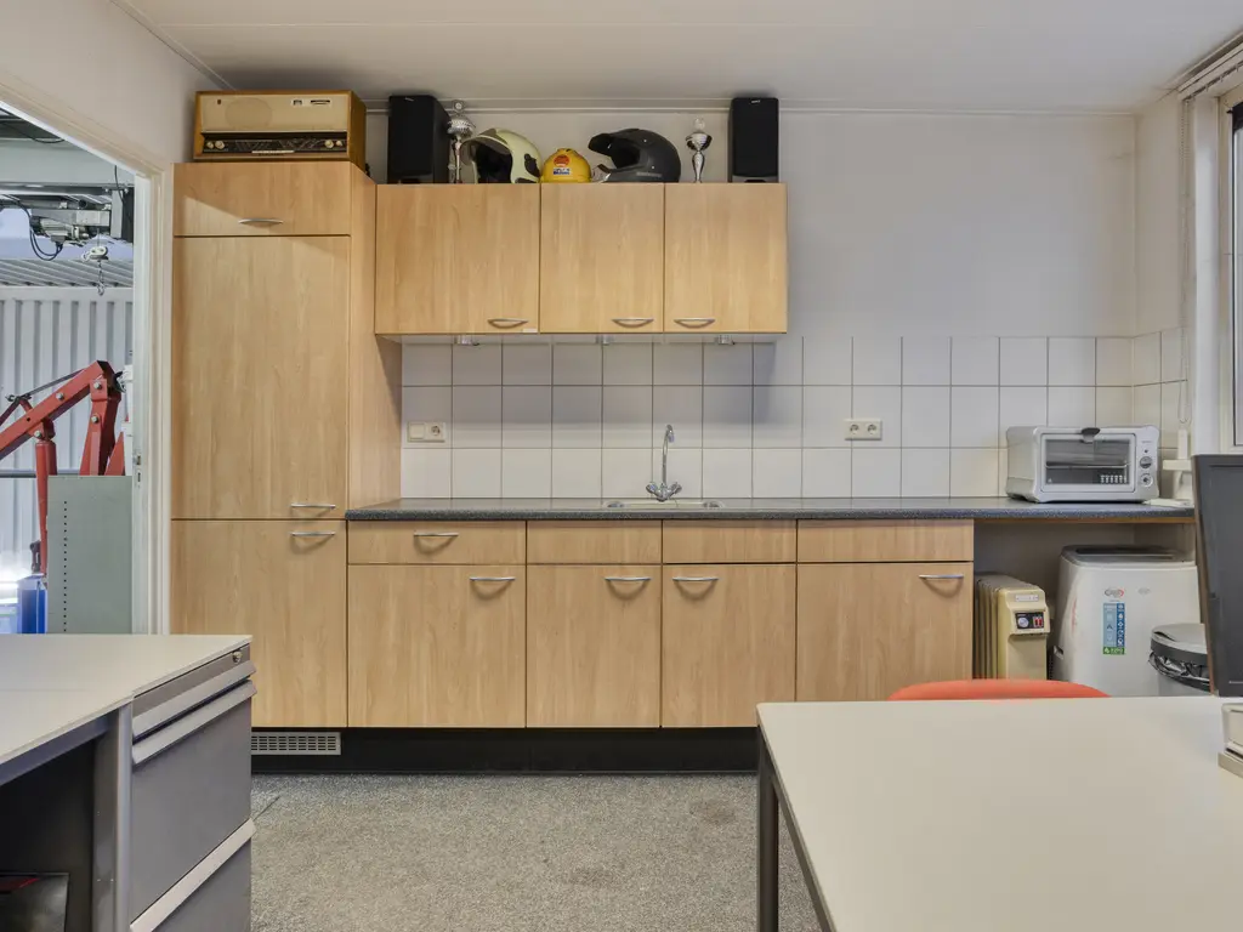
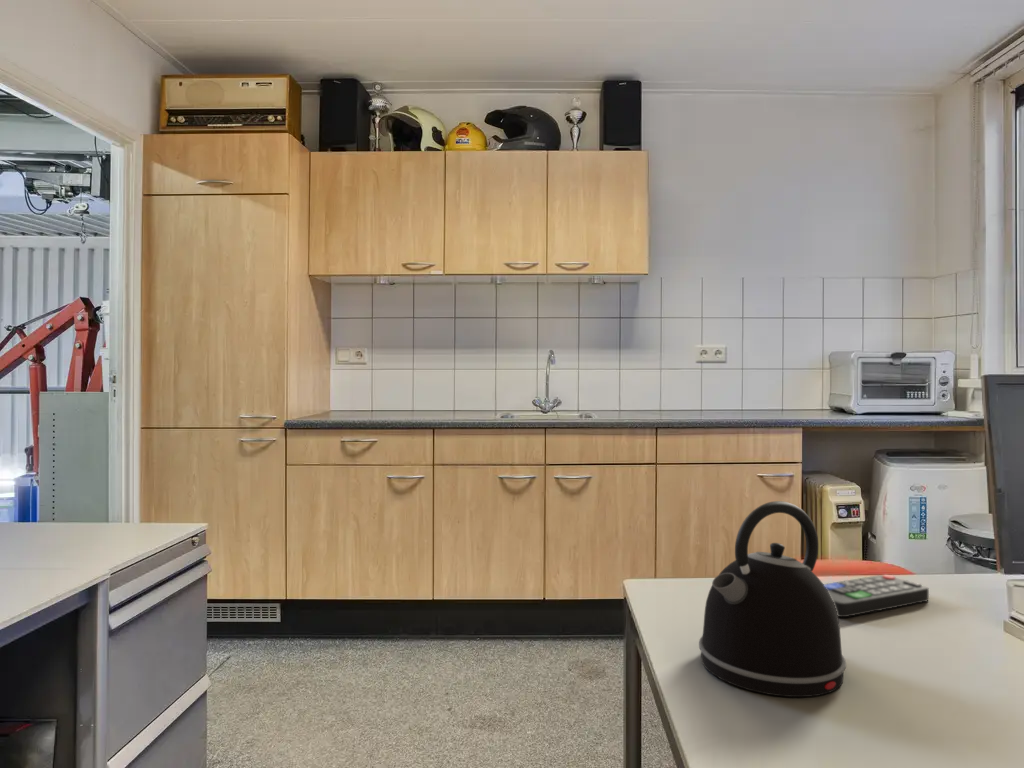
+ kettle [698,500,847,698]
+ remote control [823,574,930,618]
